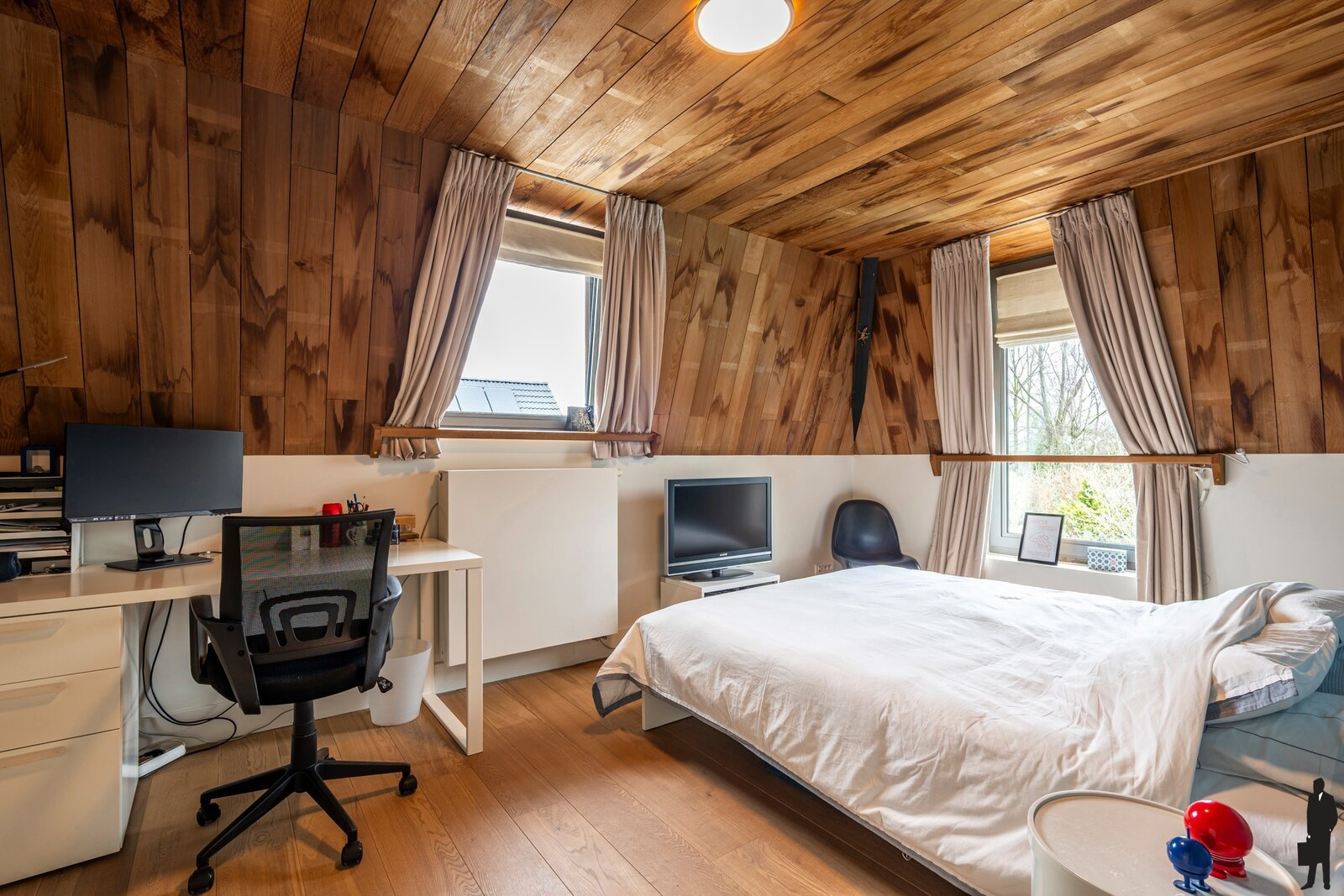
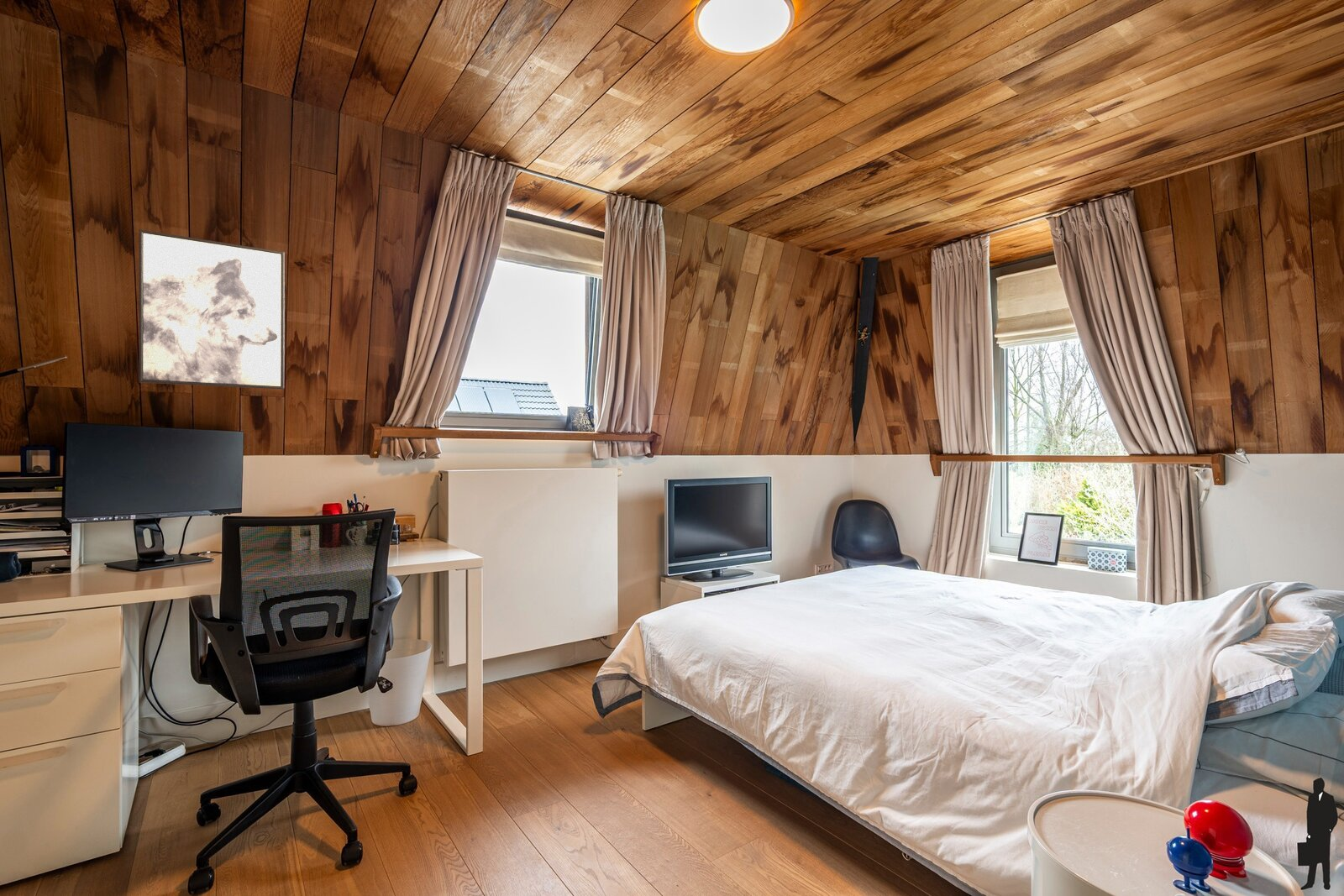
+ wall art [139,229,286,390]
